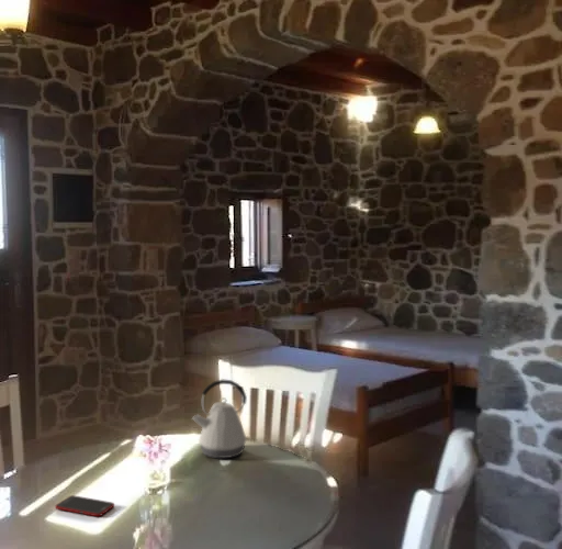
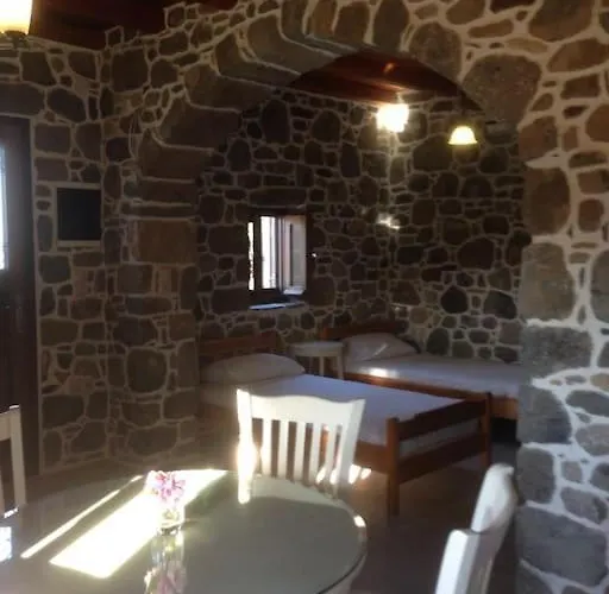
- cell phone [54,494,115,517]
- kettle [191,378,251,459]
